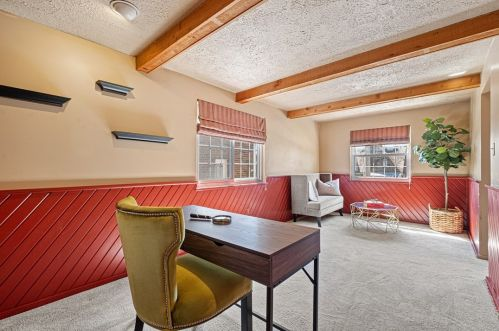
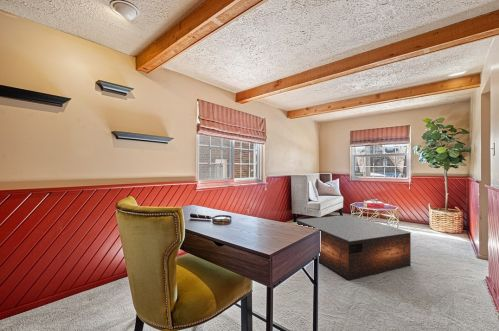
+ coffee table [296,214,413,281]
